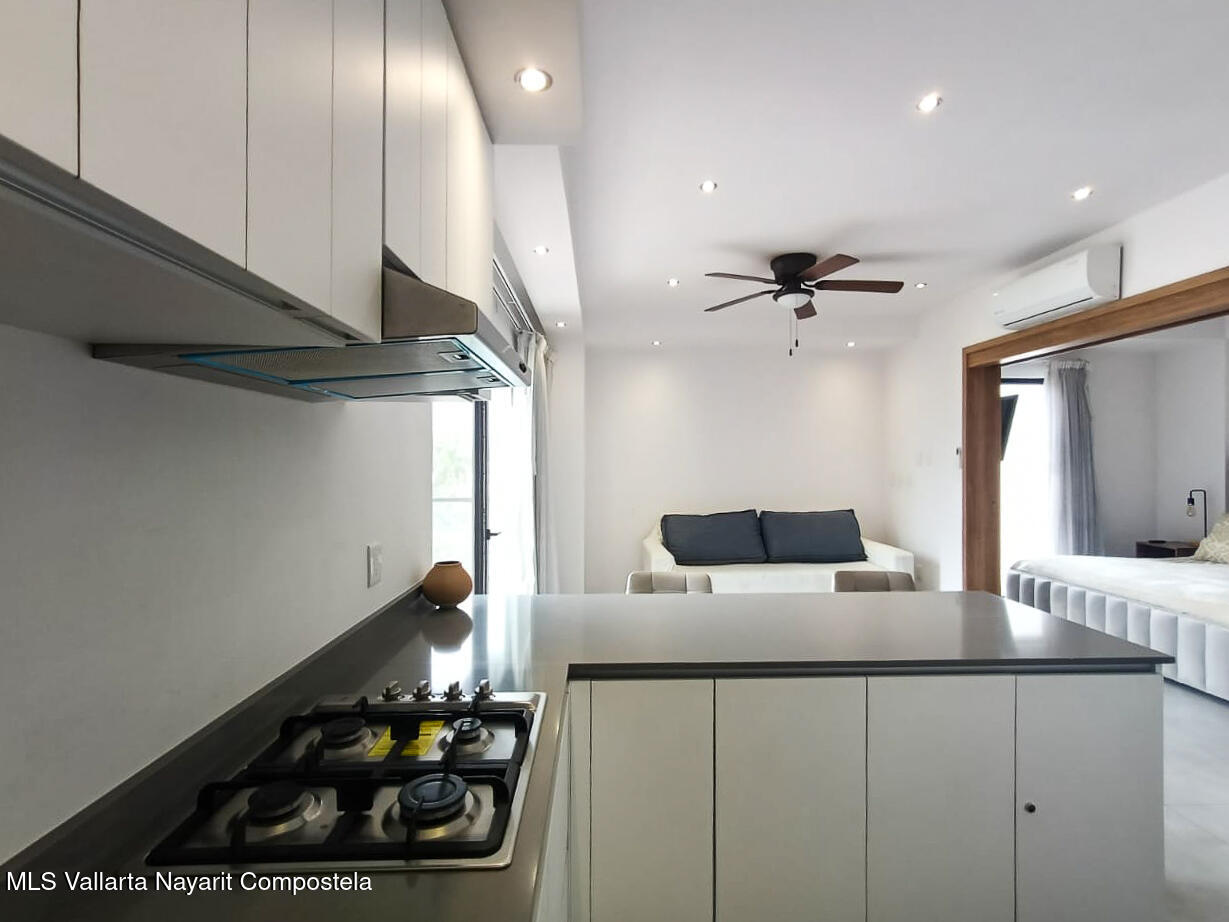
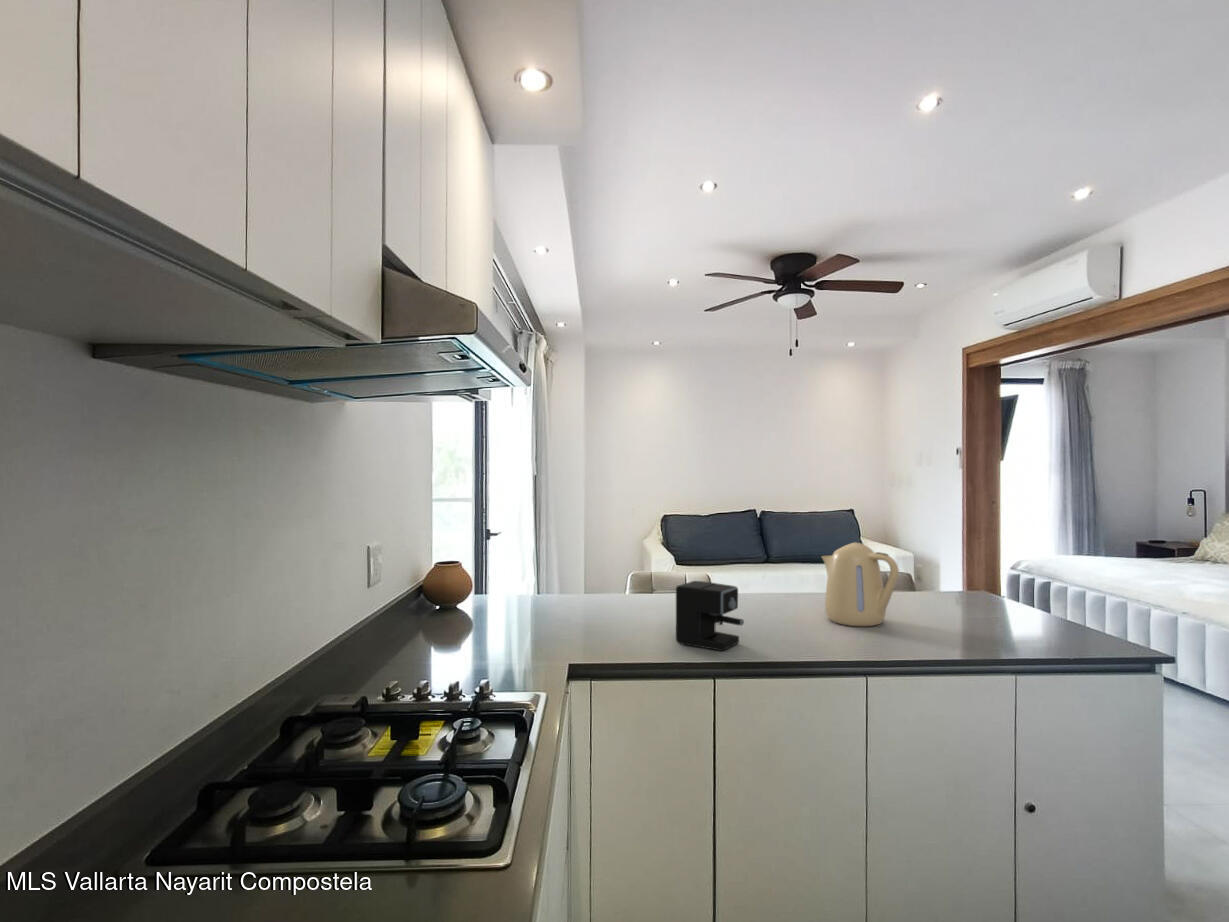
+ kettle [820,541,900,627]
+ coffee maker [675,580,745,652]
